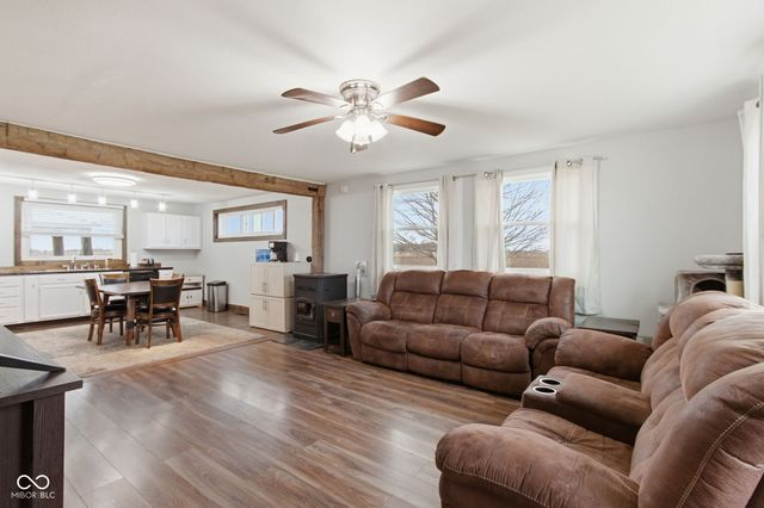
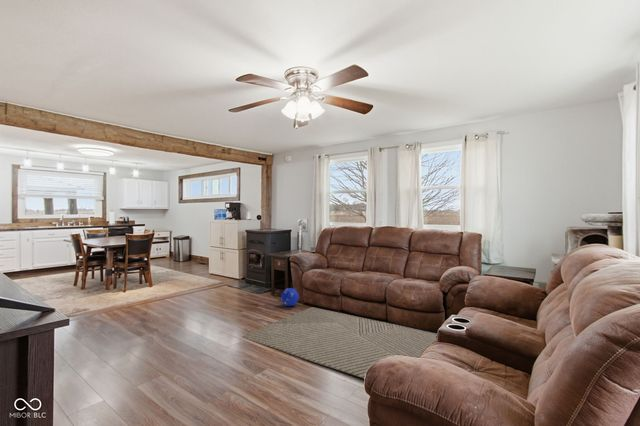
+ rug [241,306,438,379]
+ ball [280,287,300,307]
